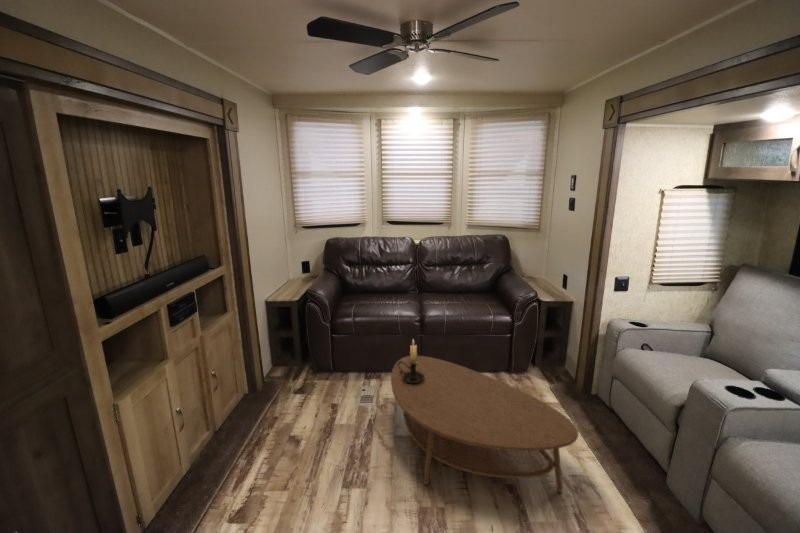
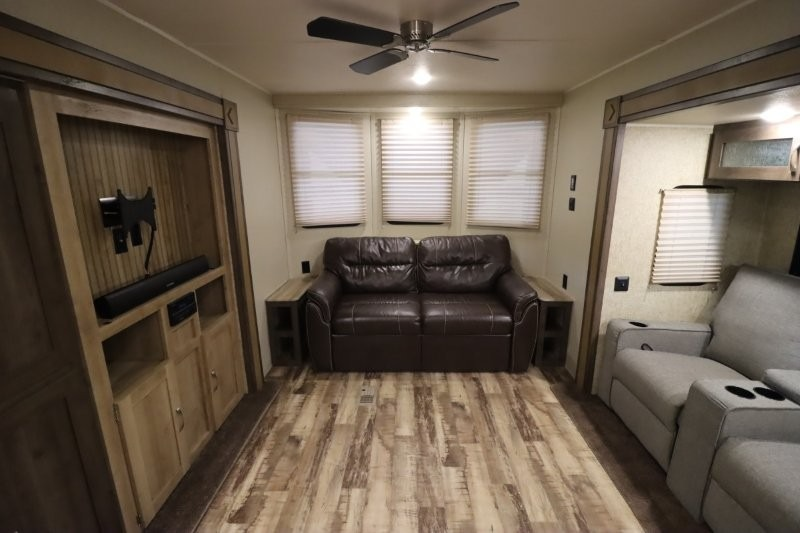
- coffee table [390,355,579,494]
- candle holder [398,338,425,385]
